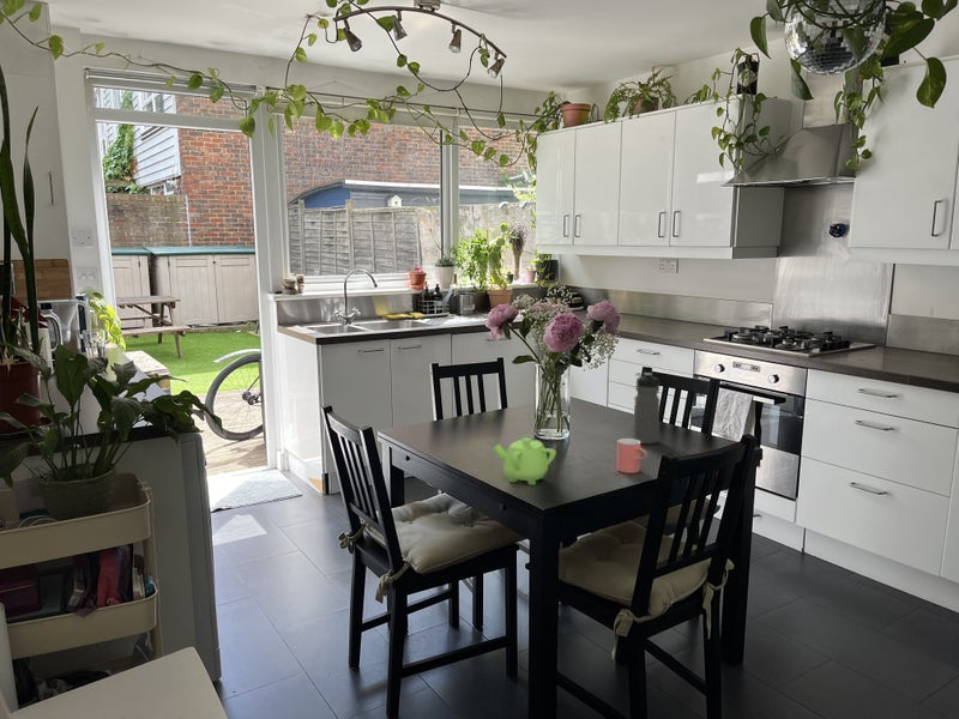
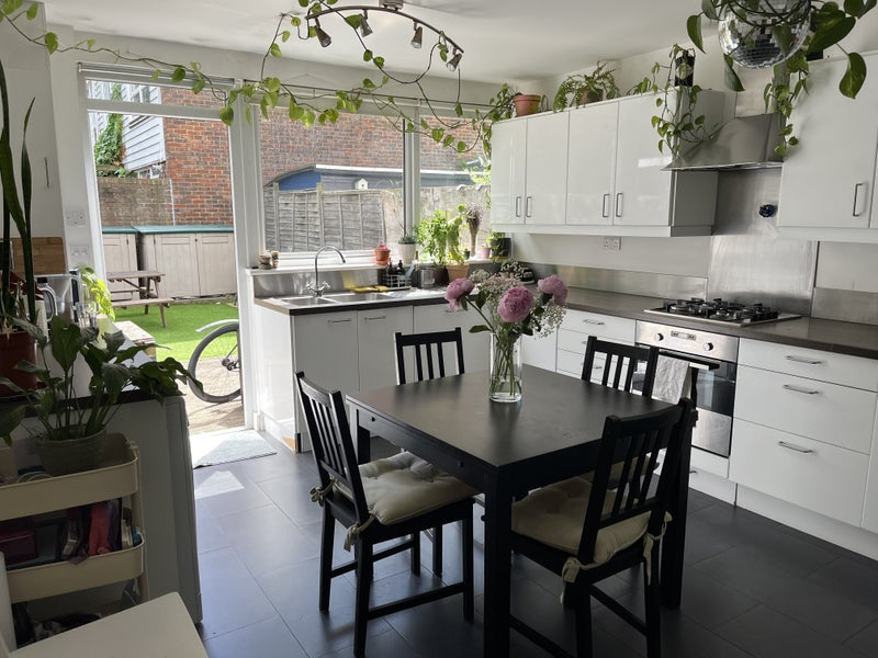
- teapot [491,437,557,487]
- water bottle [632,371,661,446]
- cup [616,437,649,475]
